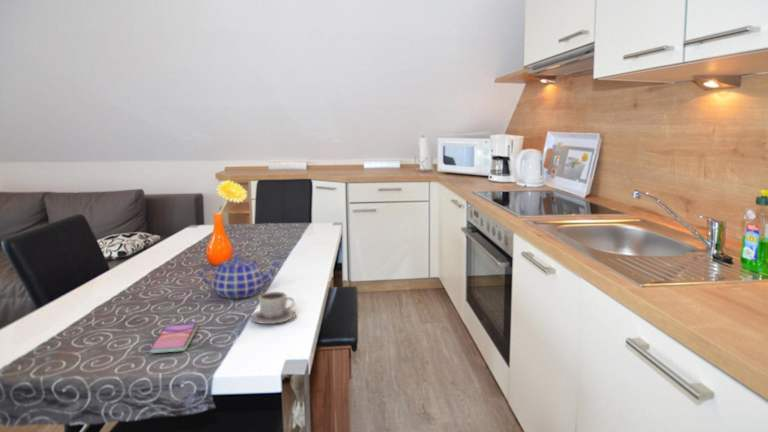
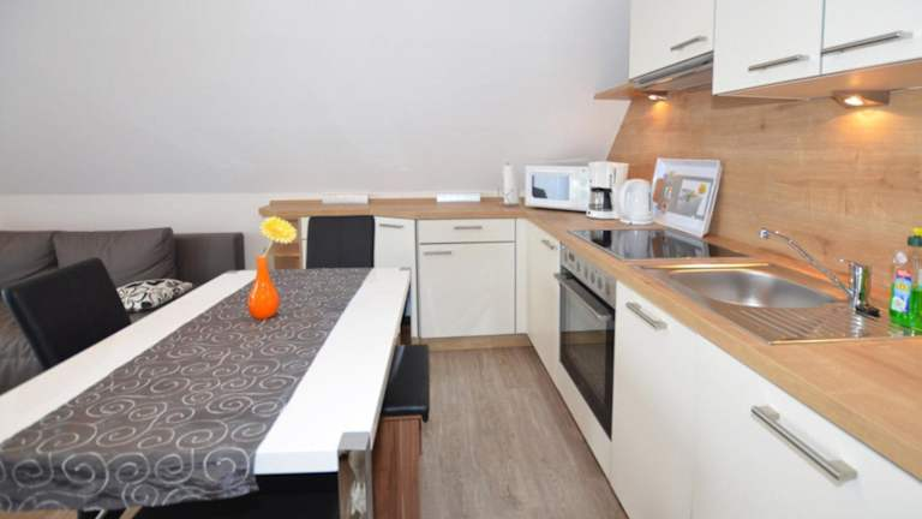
- teapot [198,254,284,299]
- cup [249,291,297,325]
- smartphone [149,322,199,354]
